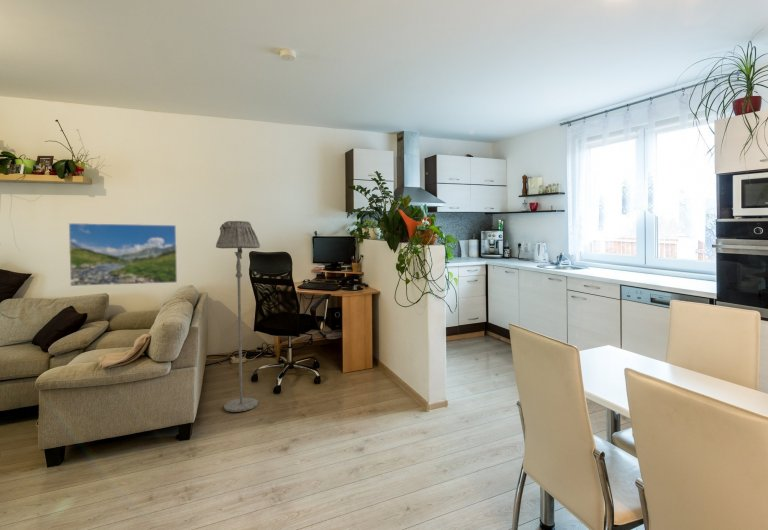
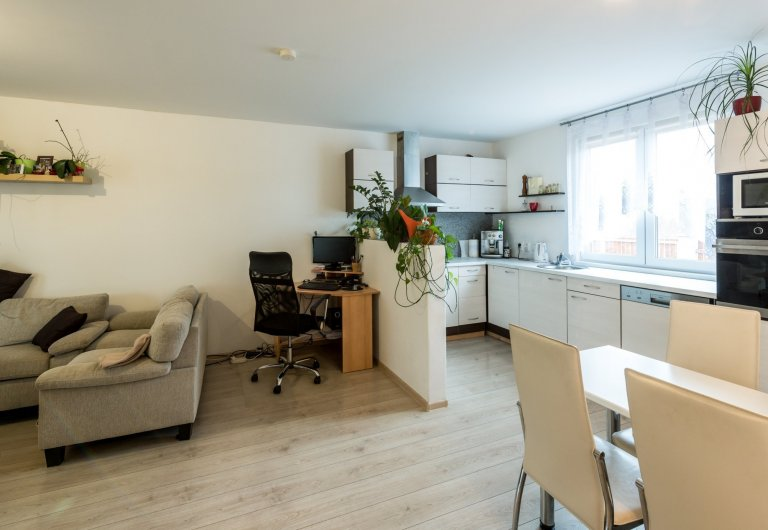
- floor lamp [215,220,261,413]
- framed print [68,222,178,287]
